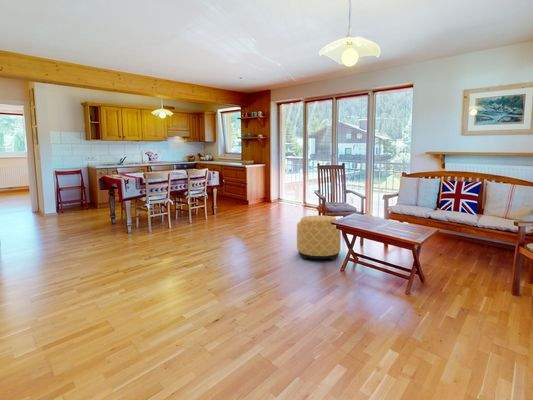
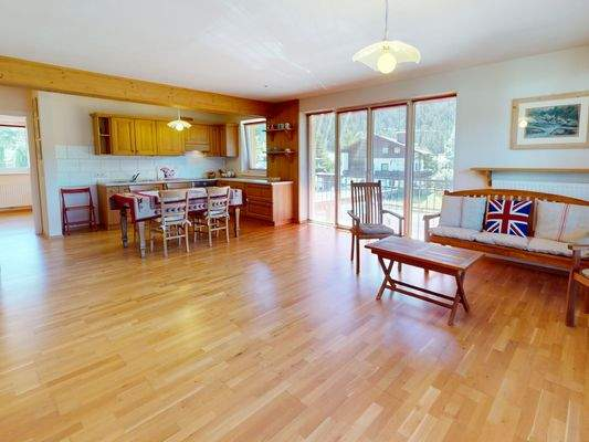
- ottoman [296,214,342,261]
